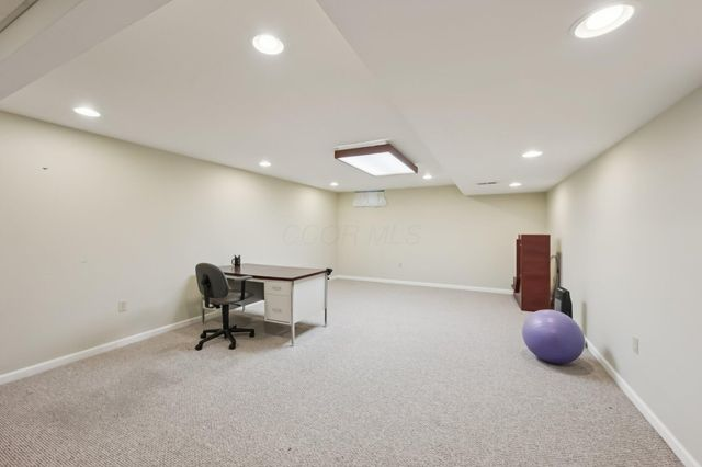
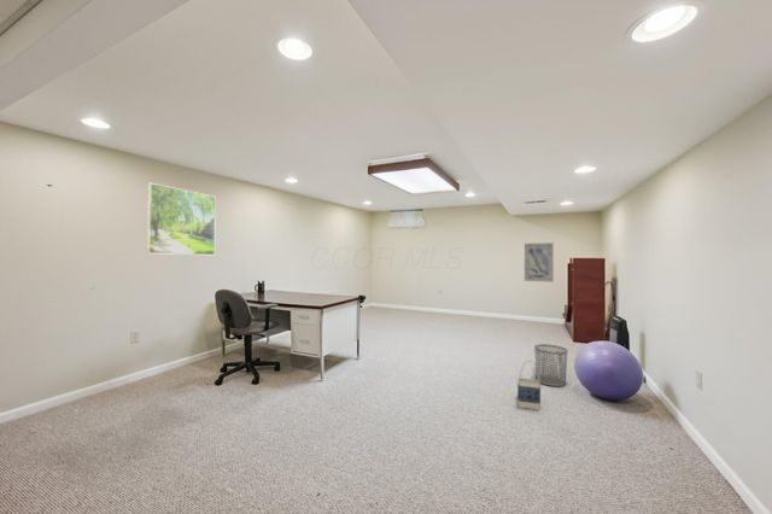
+ waste bin [533,343,568,387]
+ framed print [146,182,217,256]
+ bag [516,360,542,411]
+ wall art [524,241,555,284]
